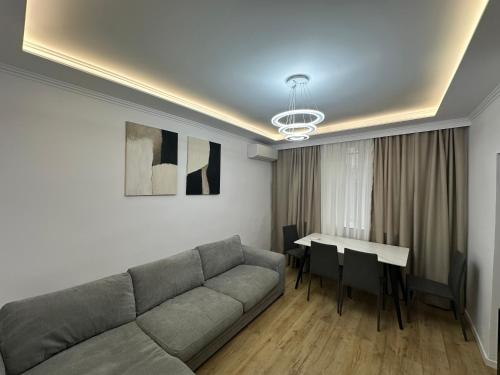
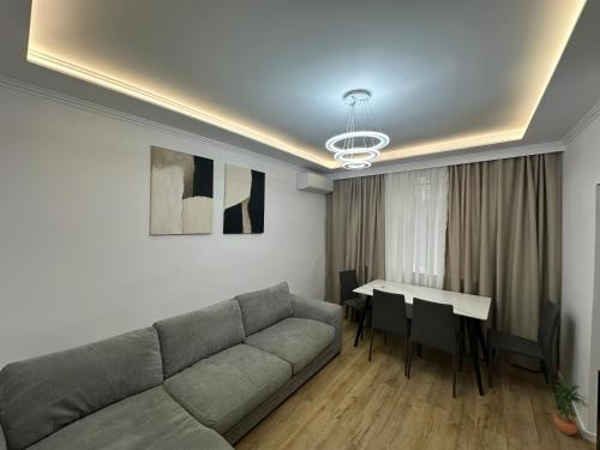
+ potted plant [551,373,589,436]
